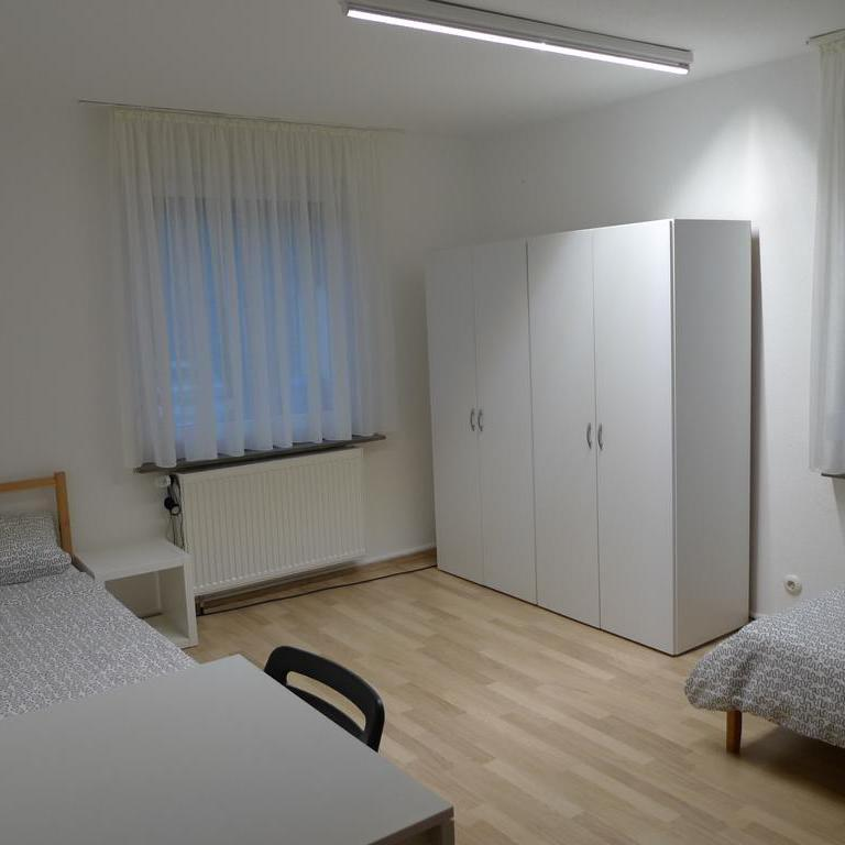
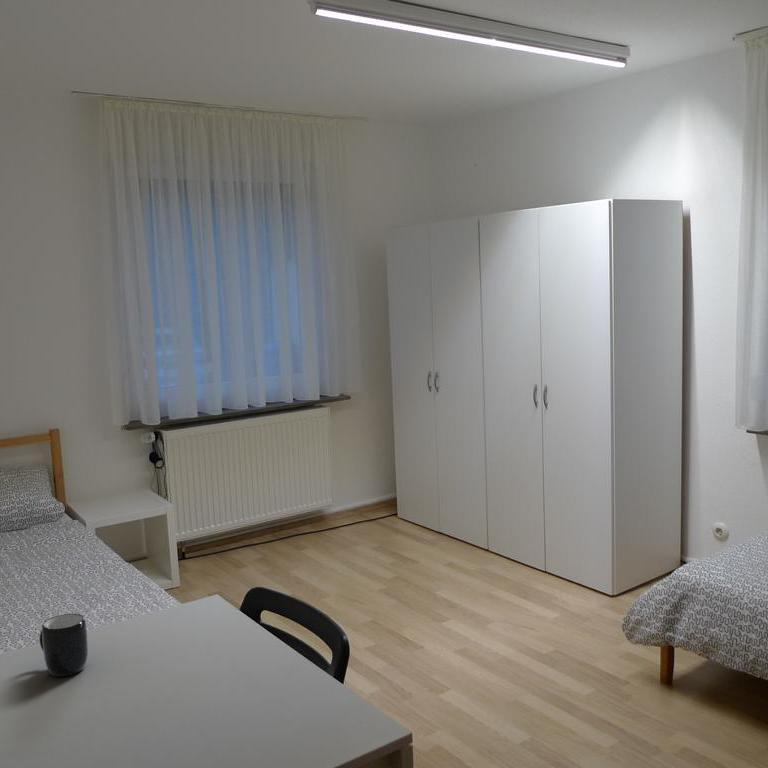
+ mug [39,613,89,678]
